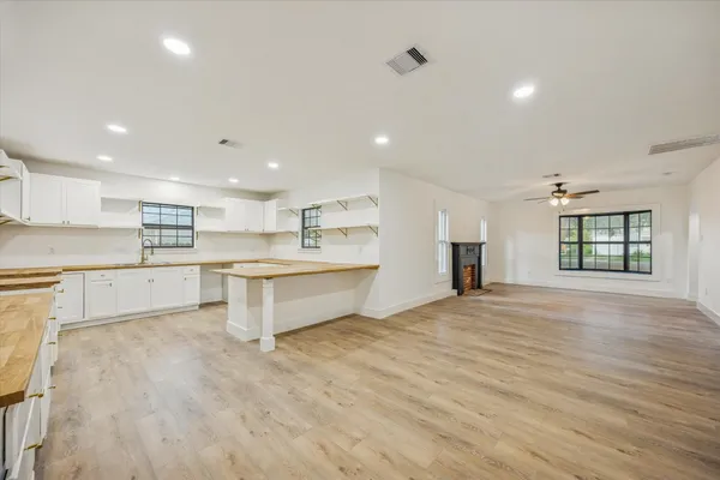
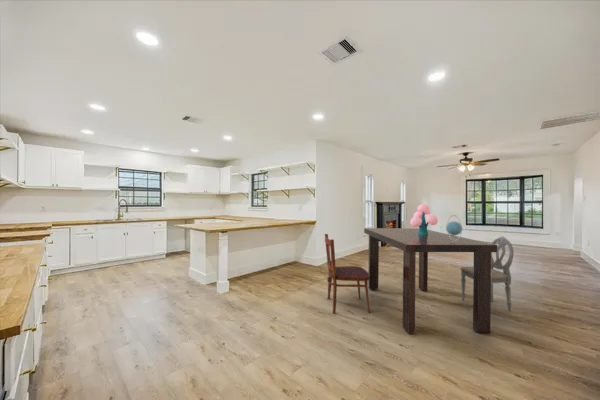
+ dining chair [460,235,514,311]
+ dining table [363,227,498,335]
+ bouquet [409,203,439,235]
+ dining chair [324,233,371,315]
+ decorative globe [445,214,463,242]
